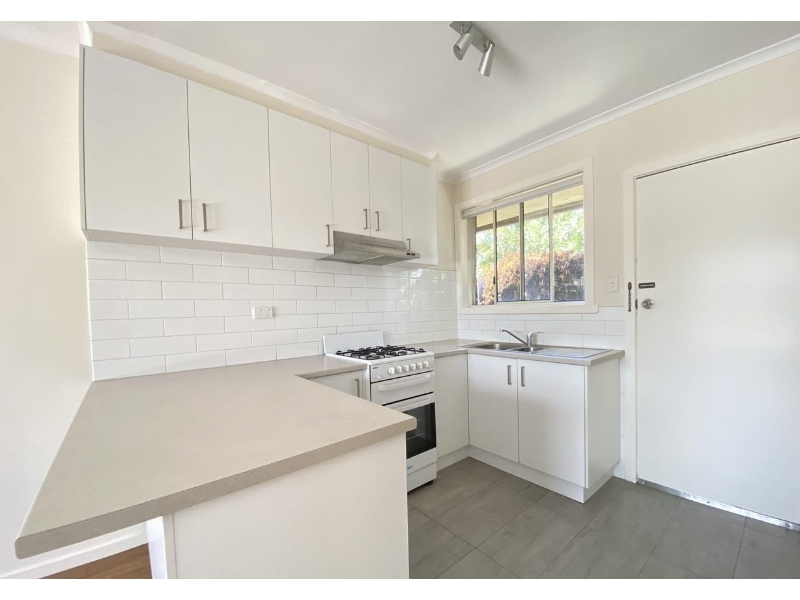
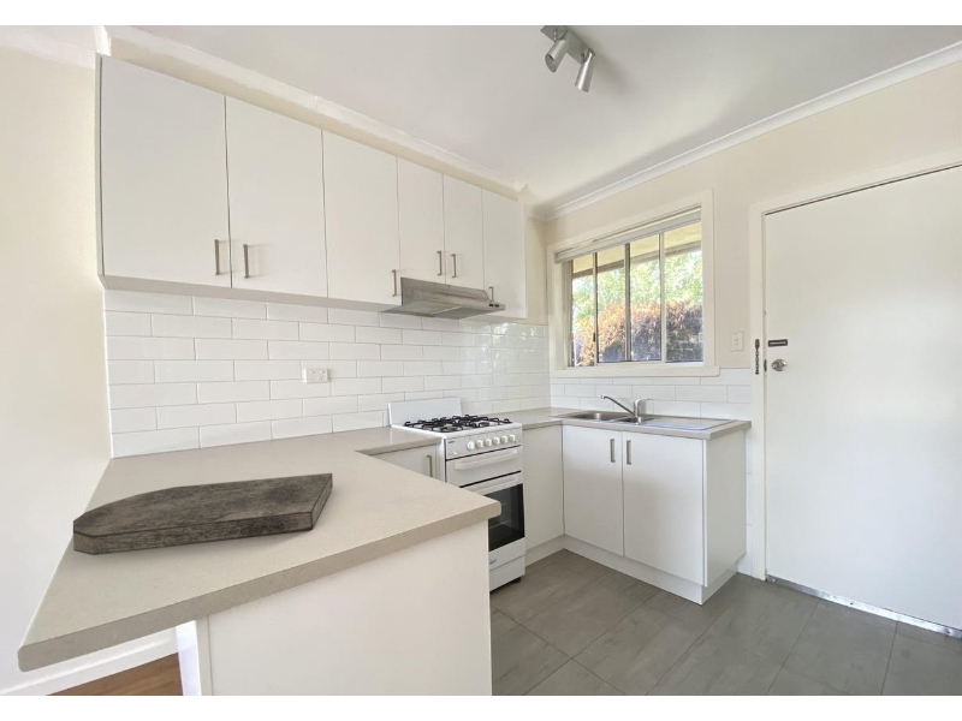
+ cutting board [72,472,334,556]
